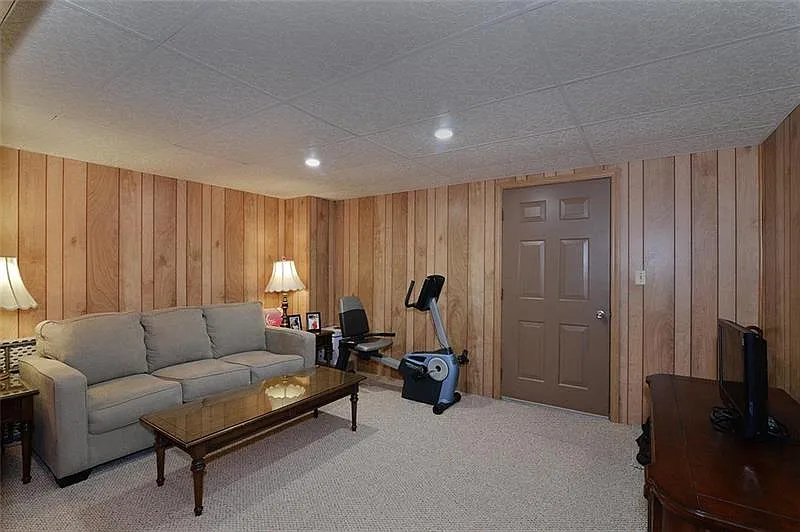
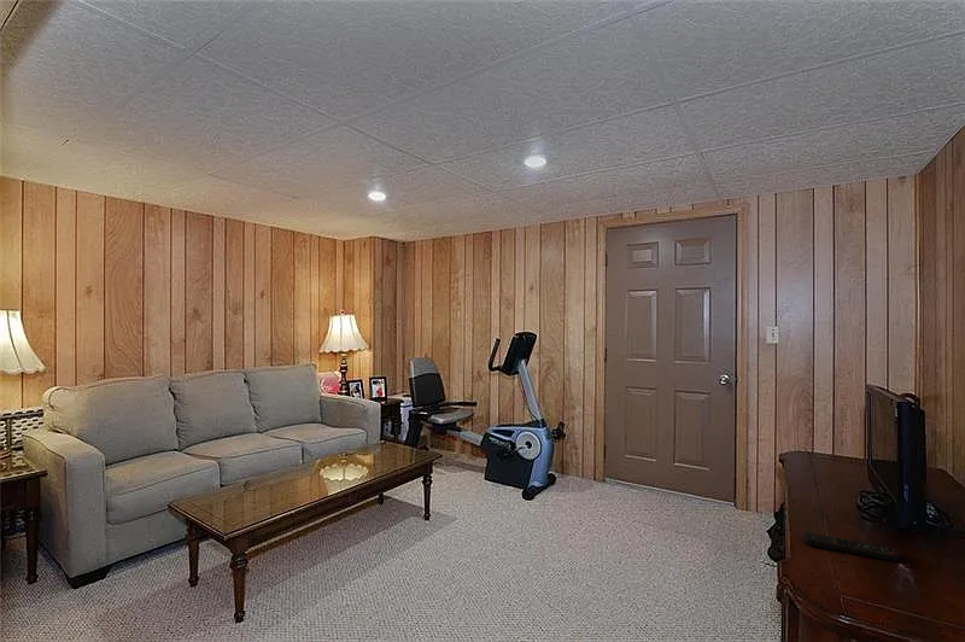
+ remote control [802,532,901,562]
